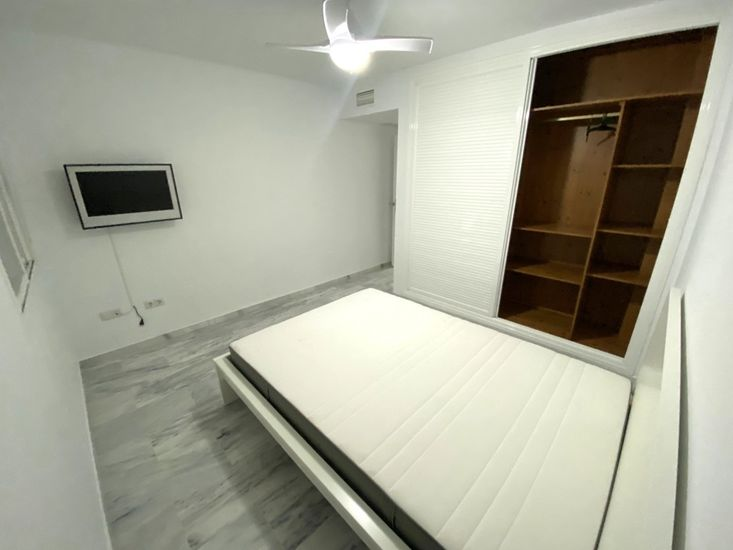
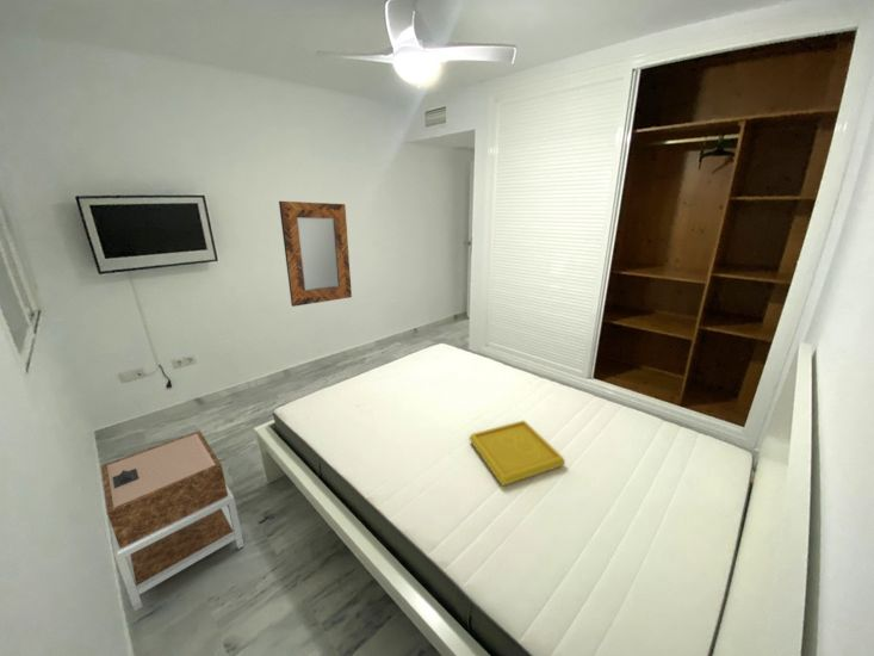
+ nightstand [100,429,246,612]
+ home mirror [278,200,353,308]
+ serving tray [469,420,566,487]
